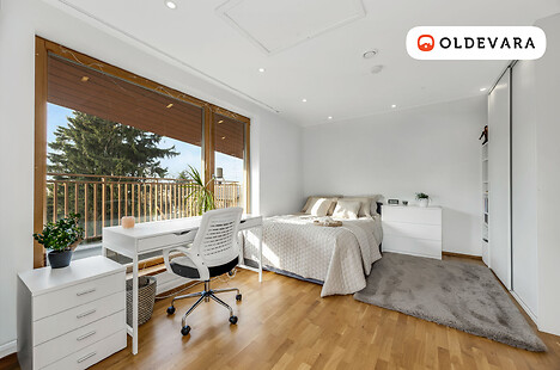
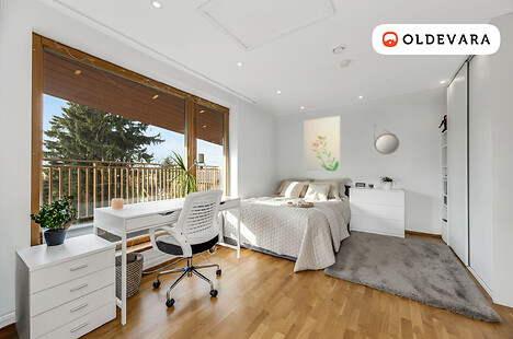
+ wall art [304,115,341,172]
+ home mirror [373,125,400,155]
